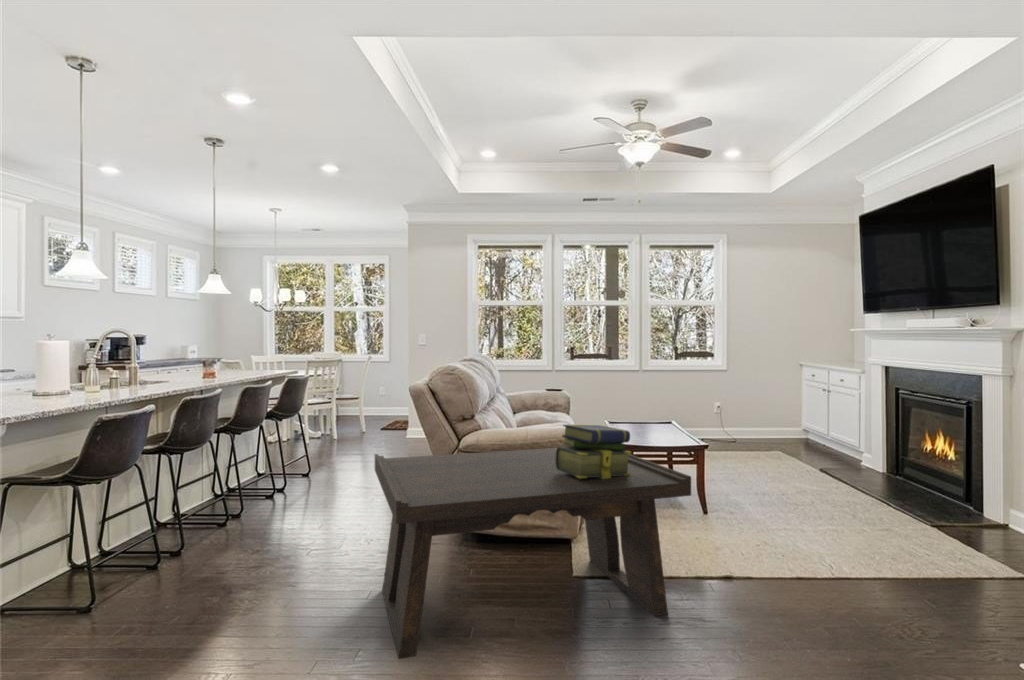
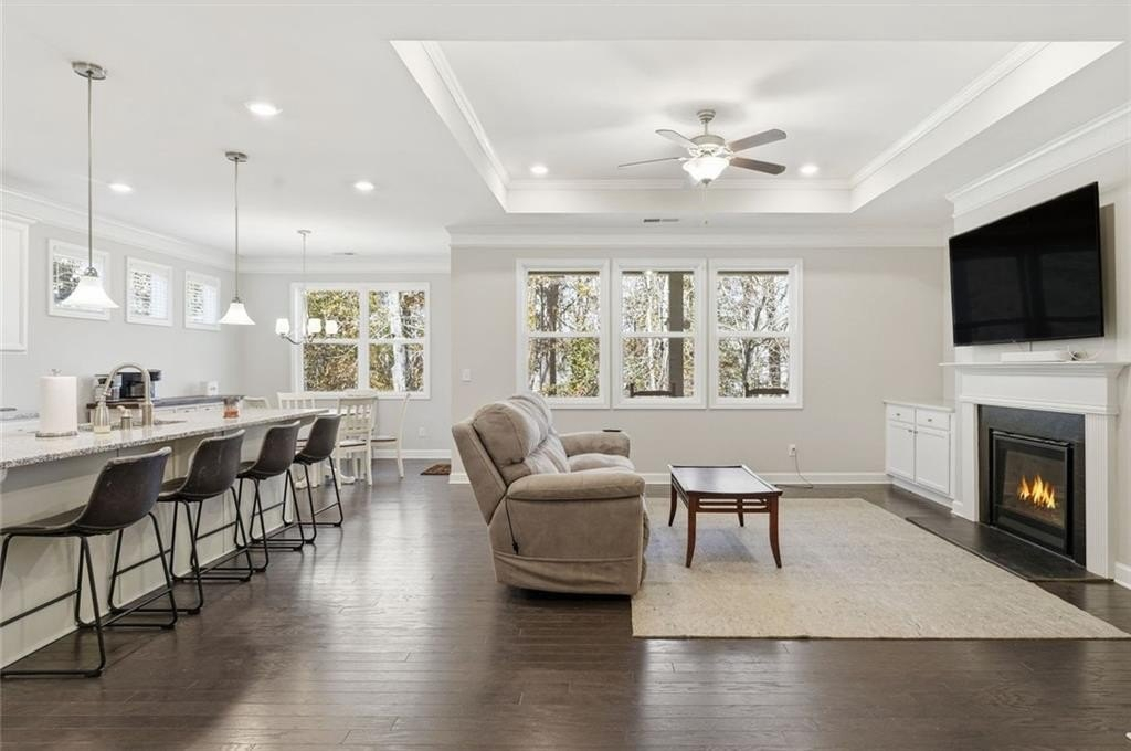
- coffee table [374,447,692,660]
- stack of books [556,424,632,479]
